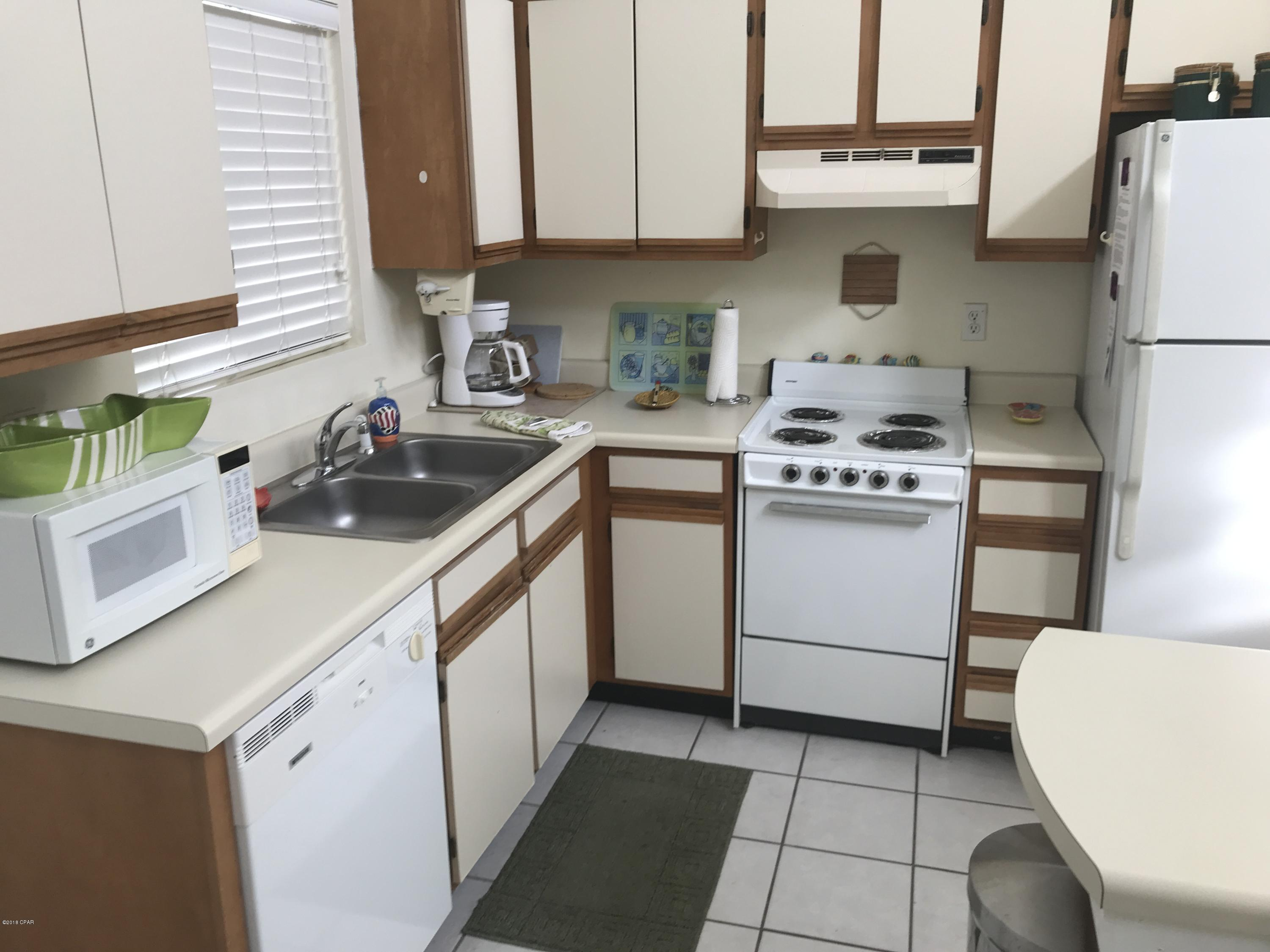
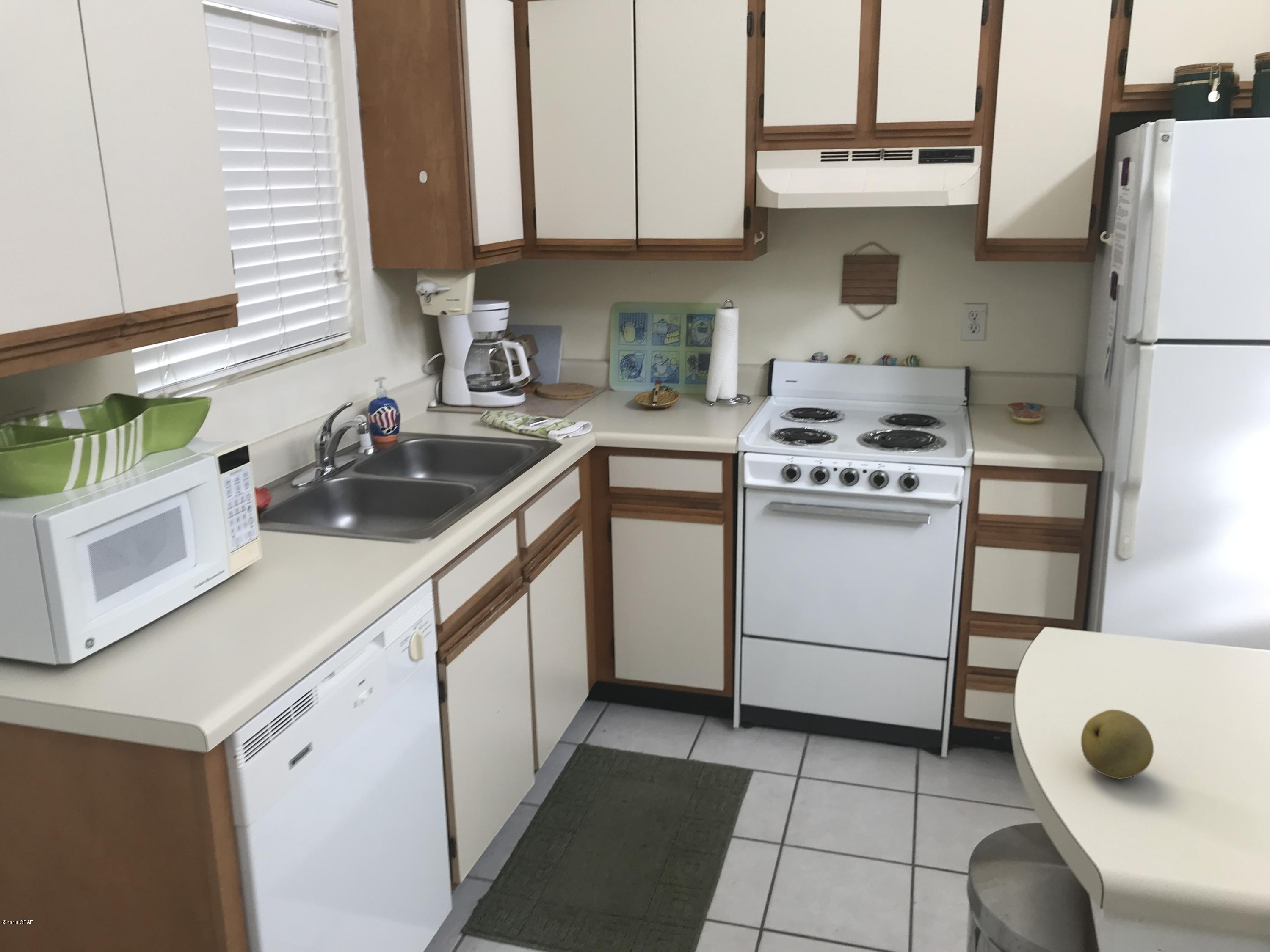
+ fruit [1081,709,1154,779]
